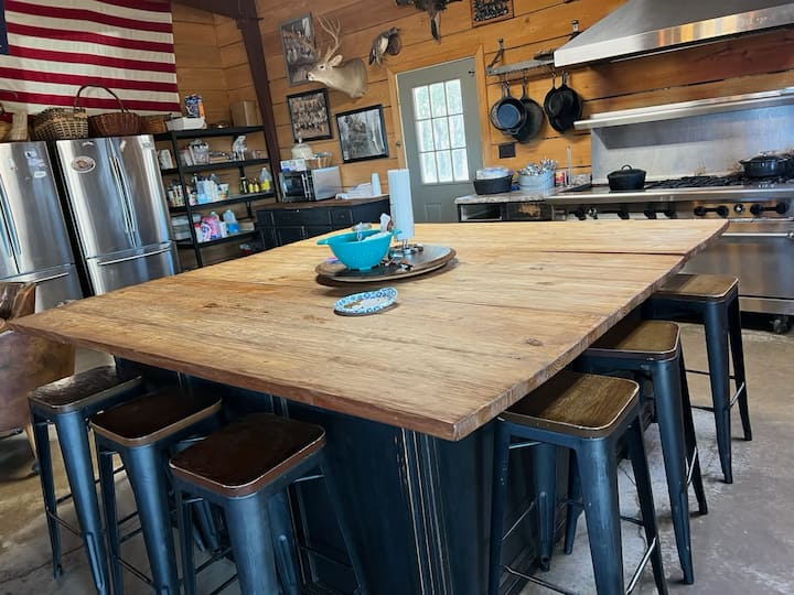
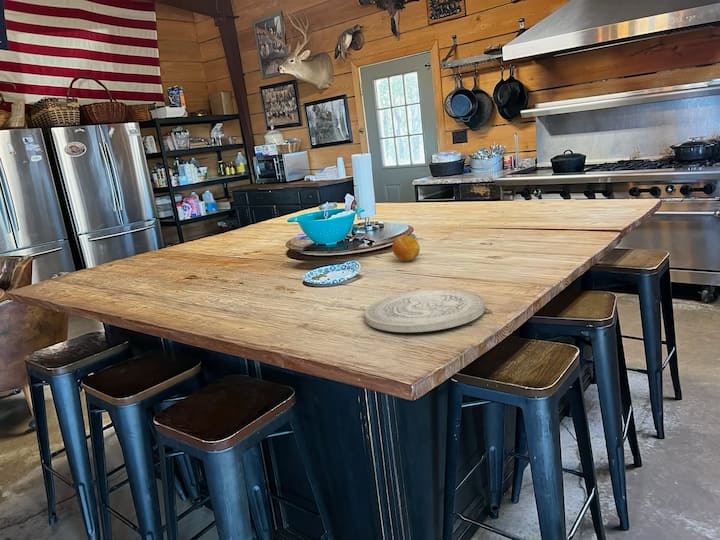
+ plate [363,289,486,333]
+ fruit [391,234,421,262]
